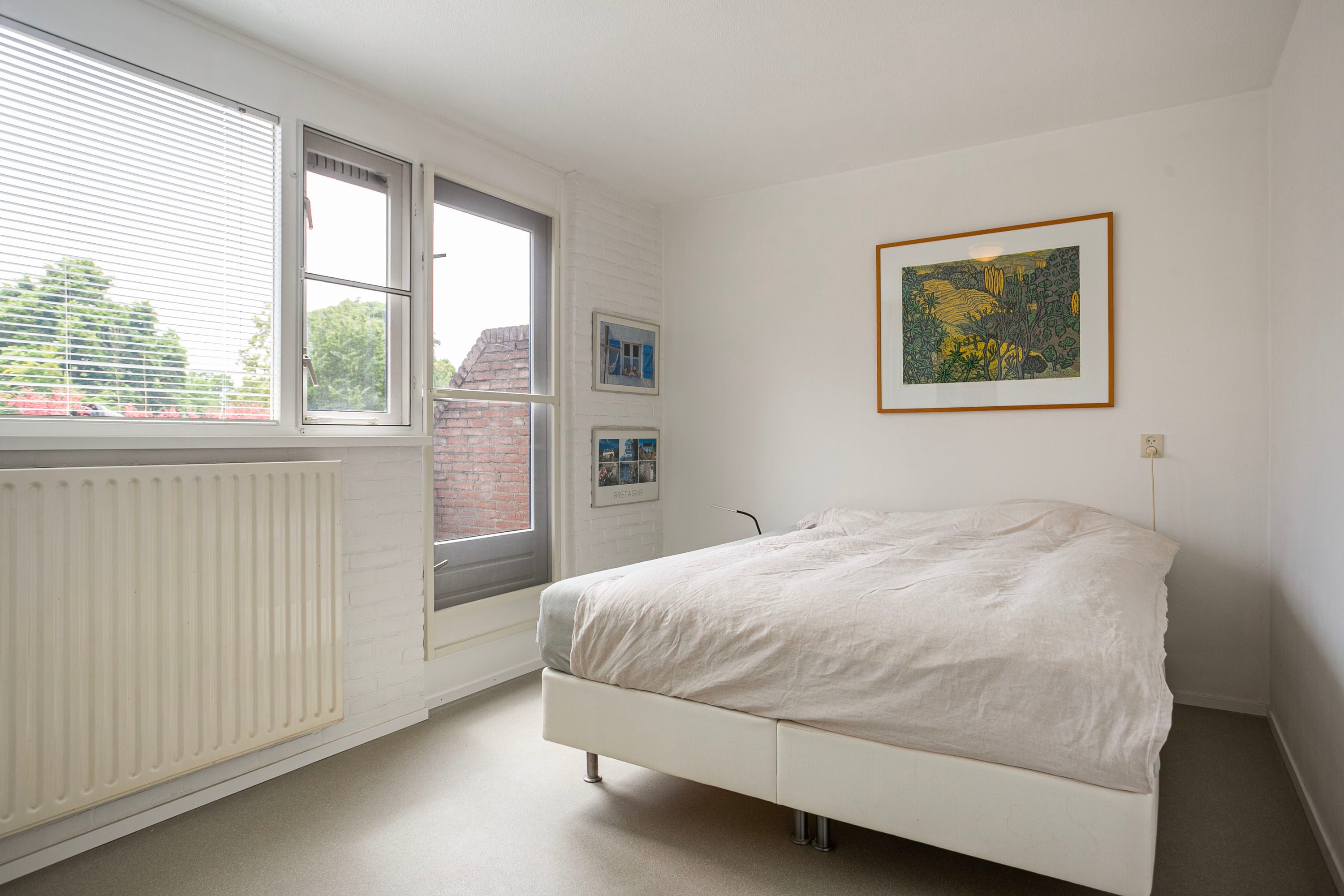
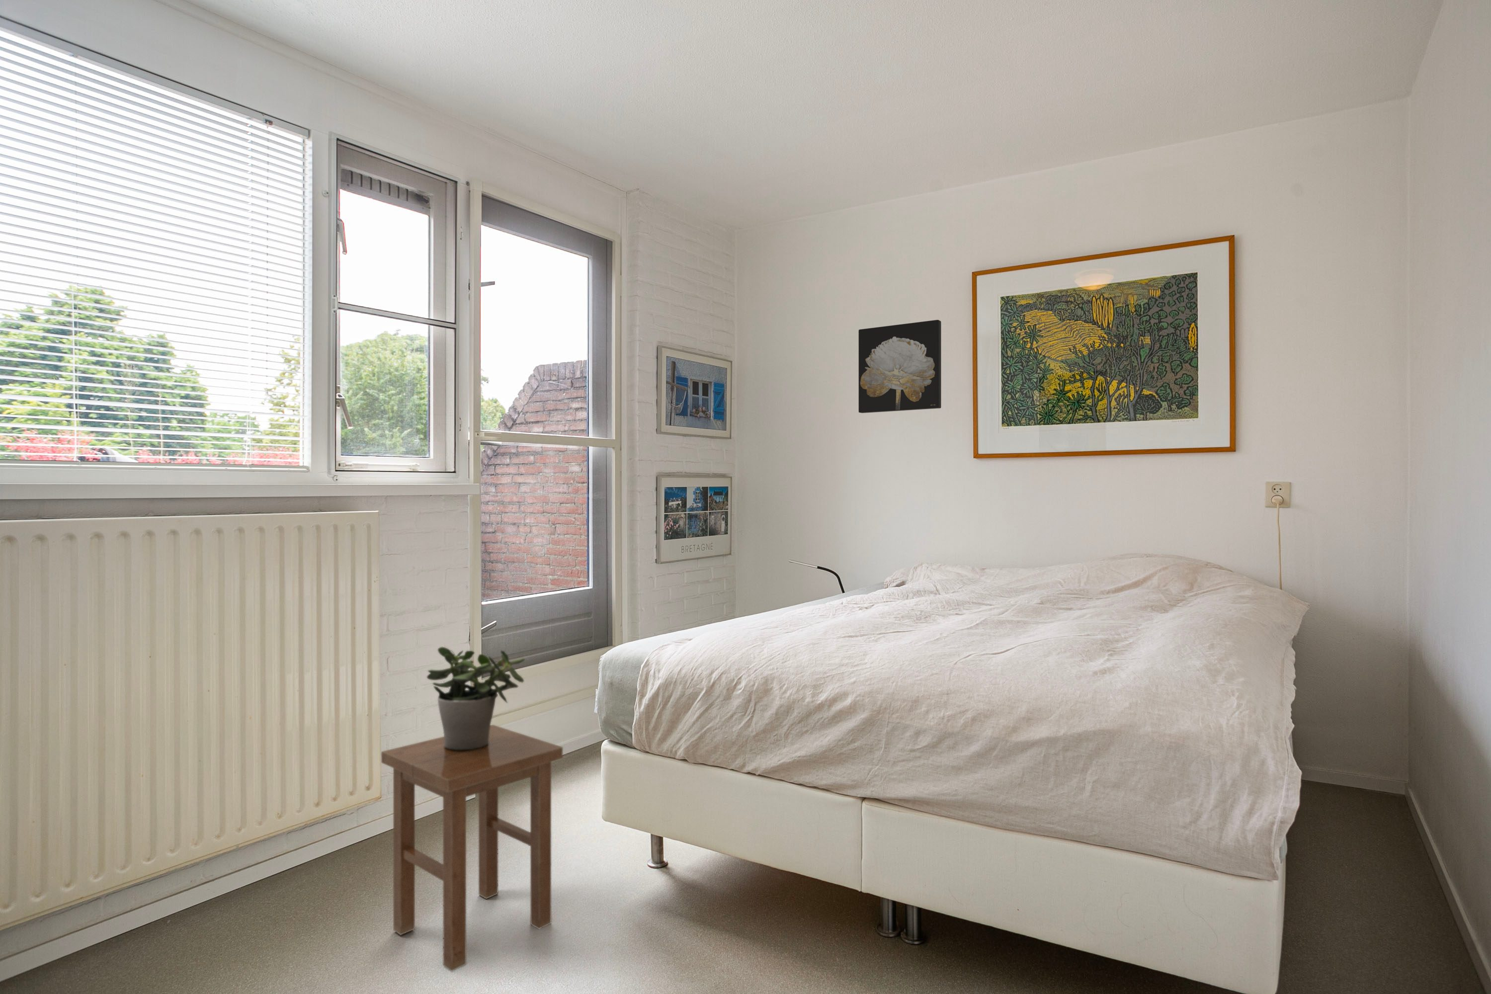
+ wall art [859,320,942,414]
+ stool [381,724,564,972]
+ potted plant [426,647,526,750]
